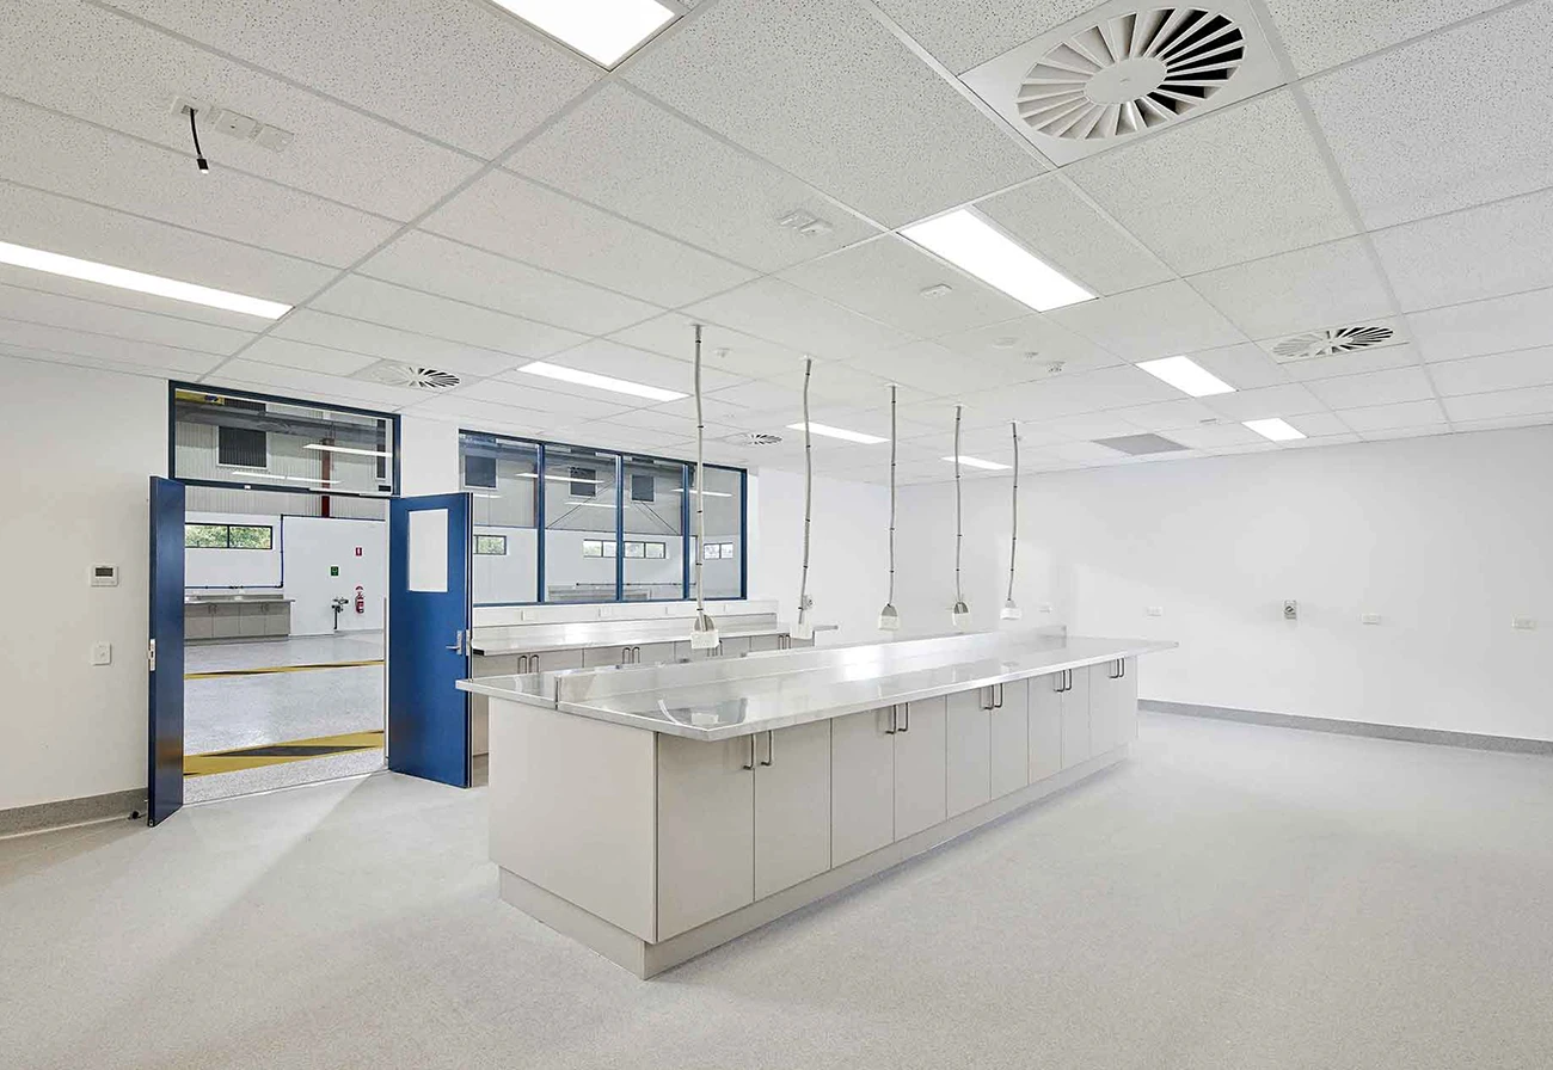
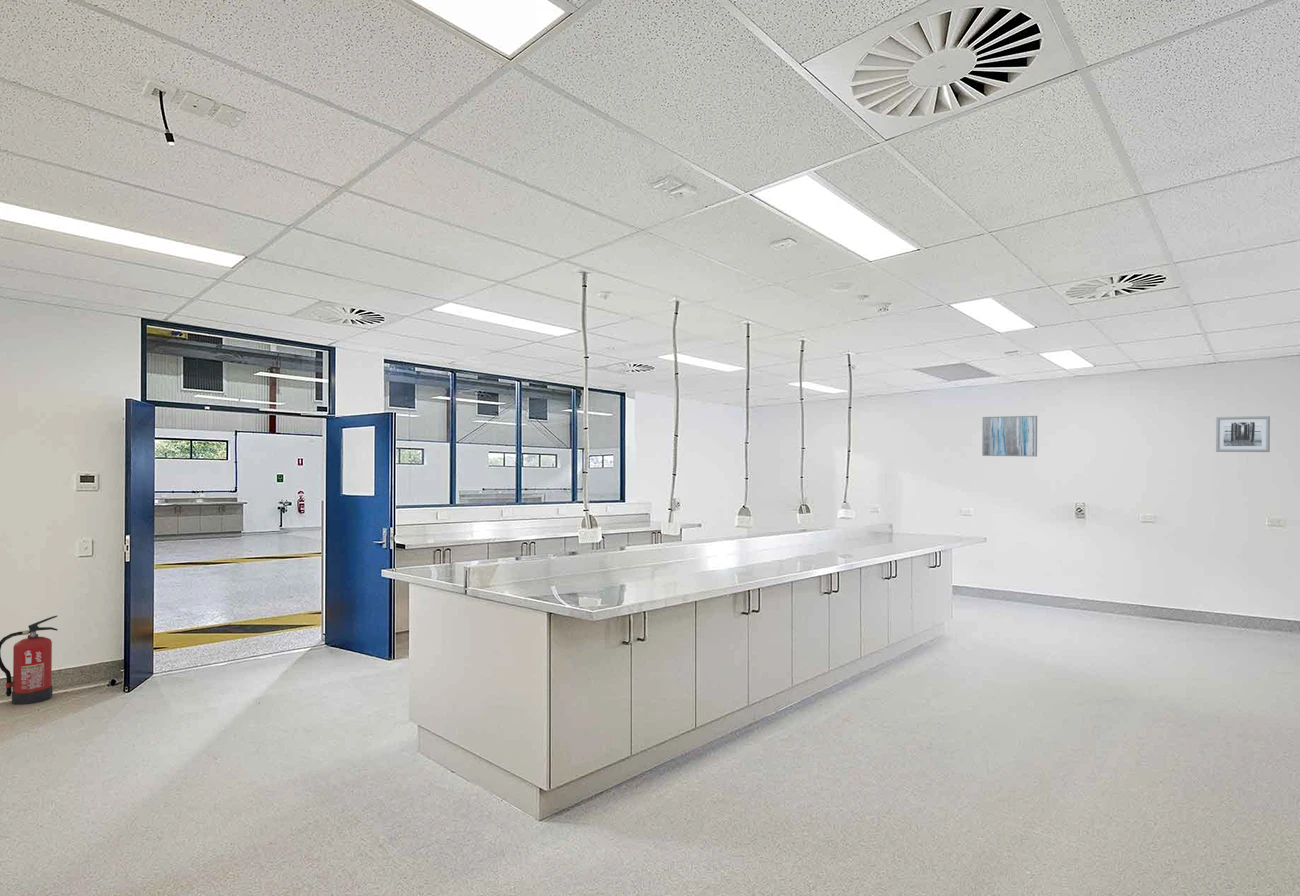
+ fire extinguisher [0,615,58,706]
+ wall art [981,415,1038,458]
+ wall art [1215,415,1271,453]
